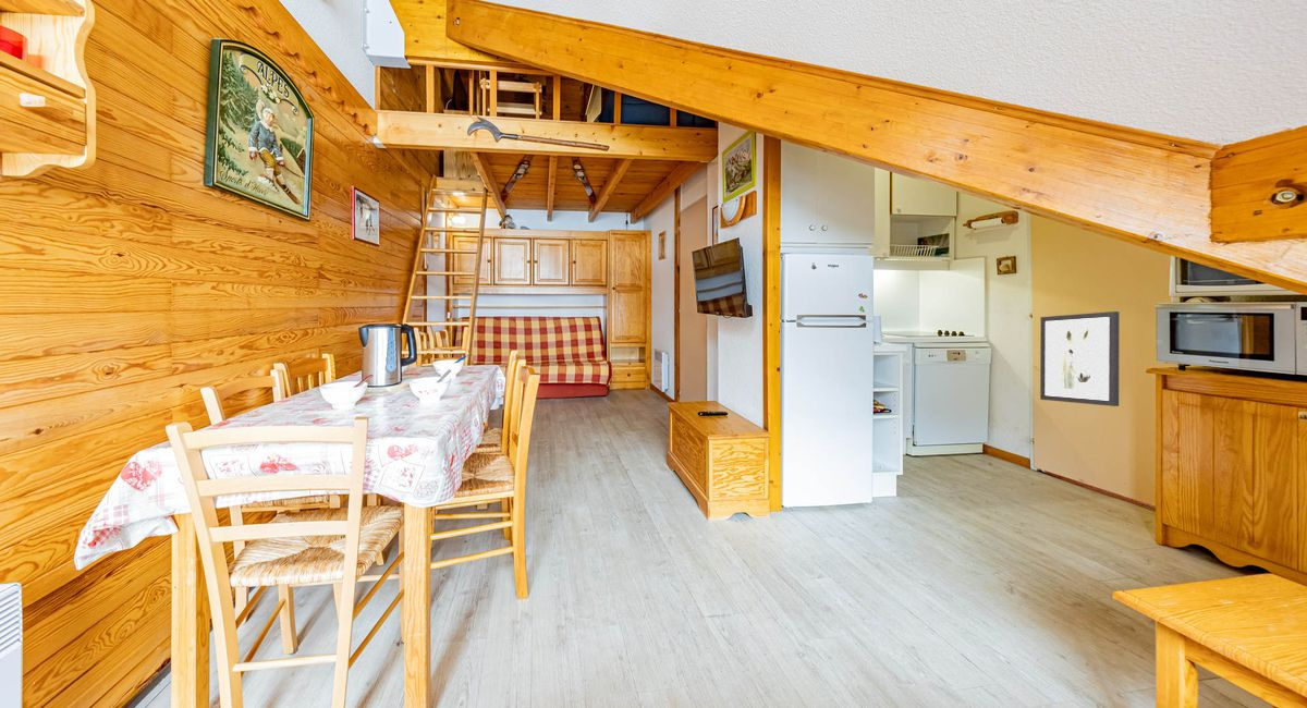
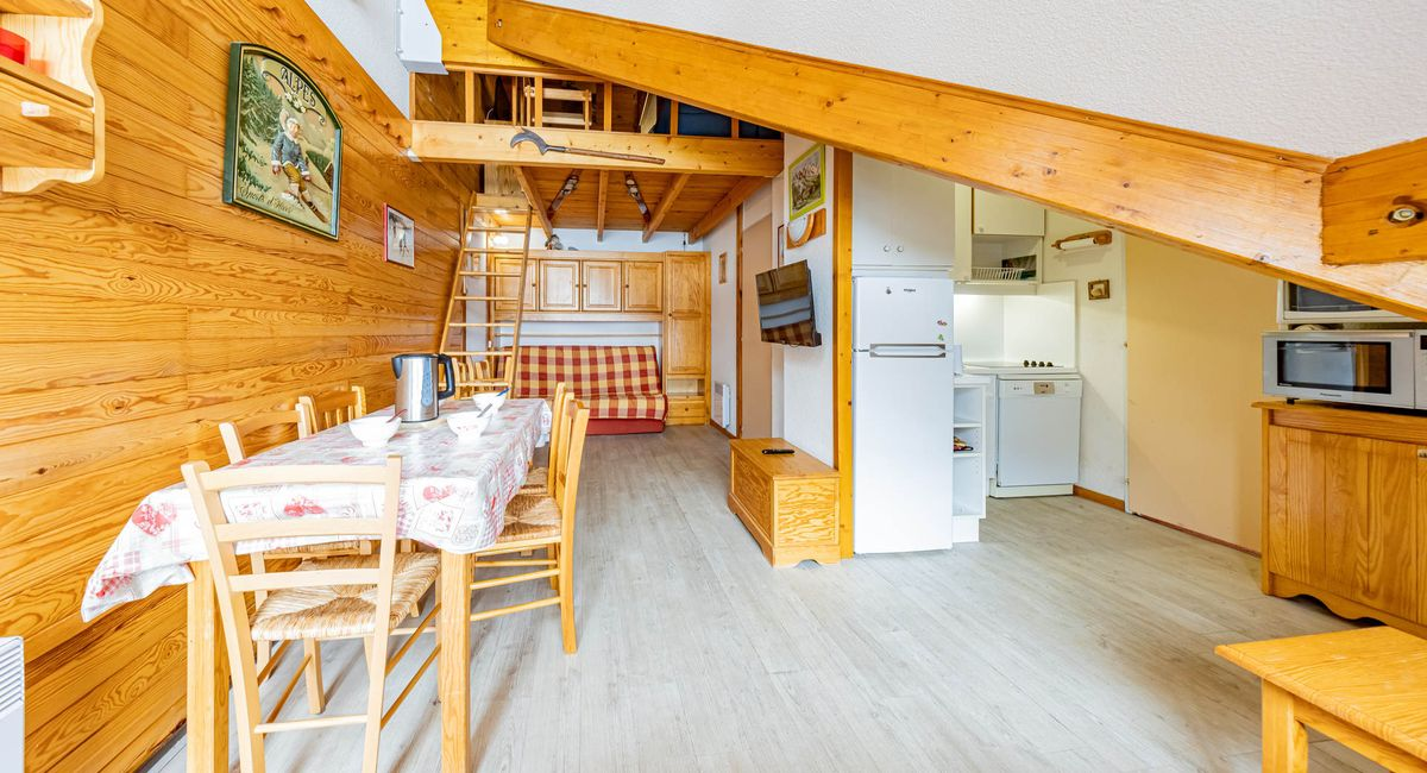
- wall art [1039,310,1121,407]
